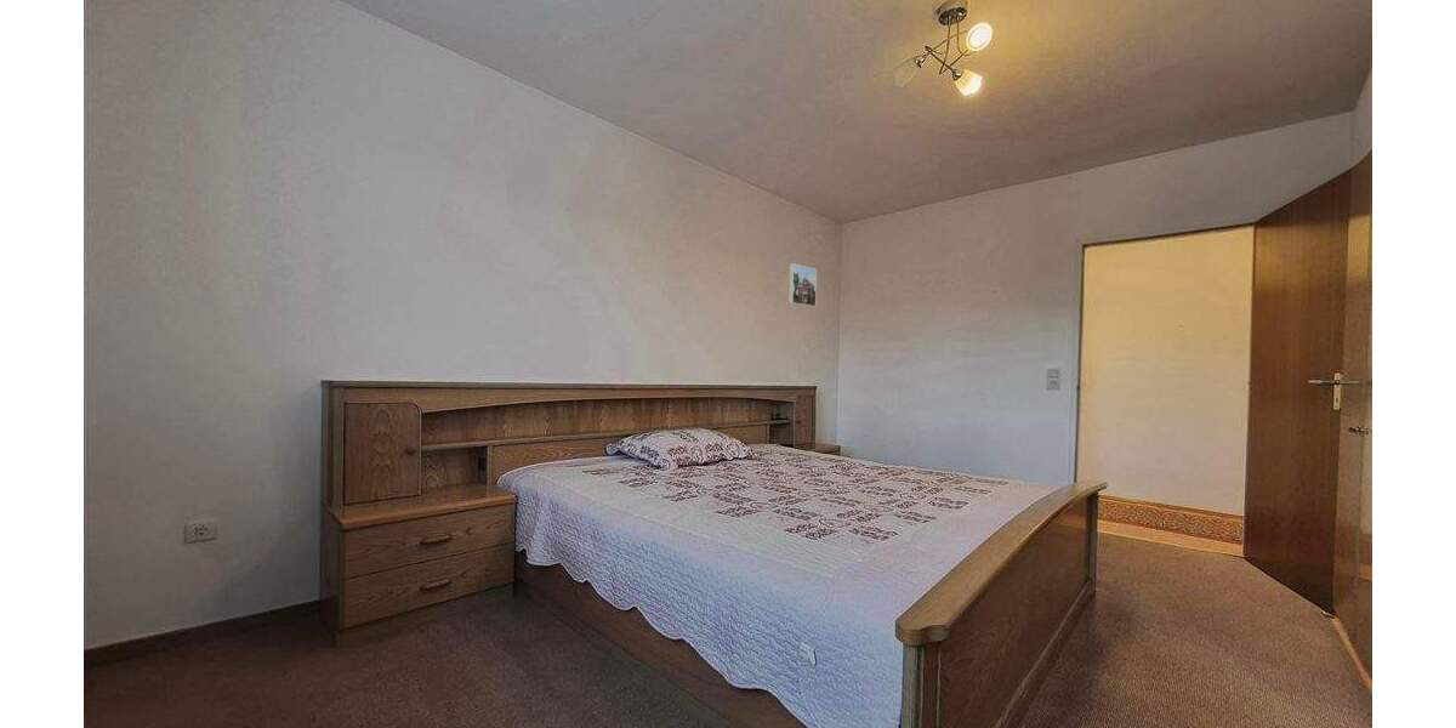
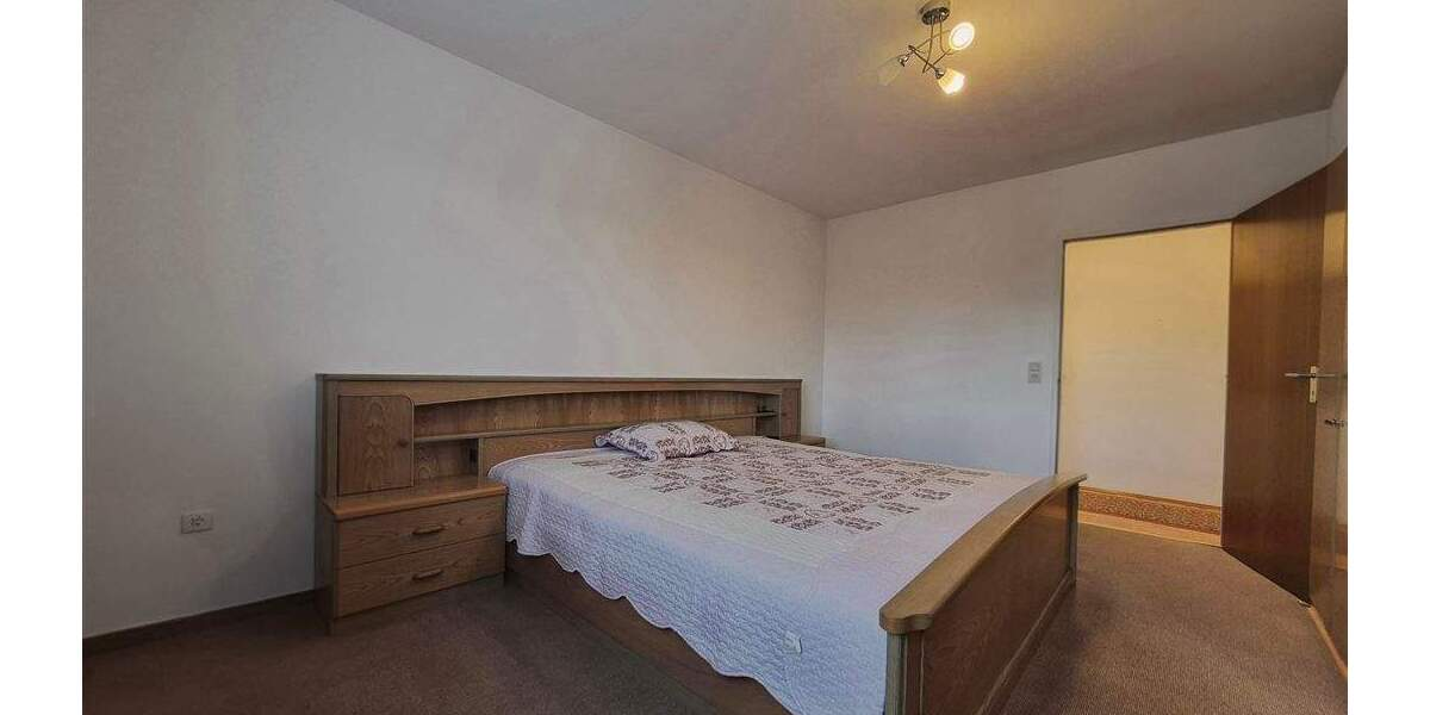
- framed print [787,262,818,308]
